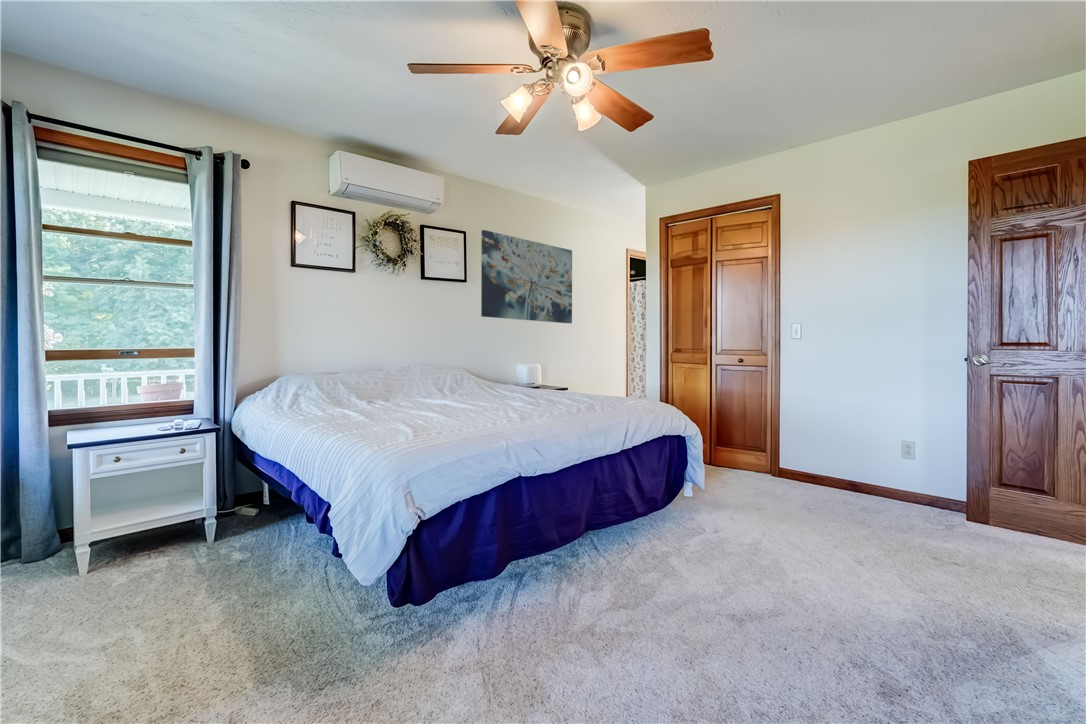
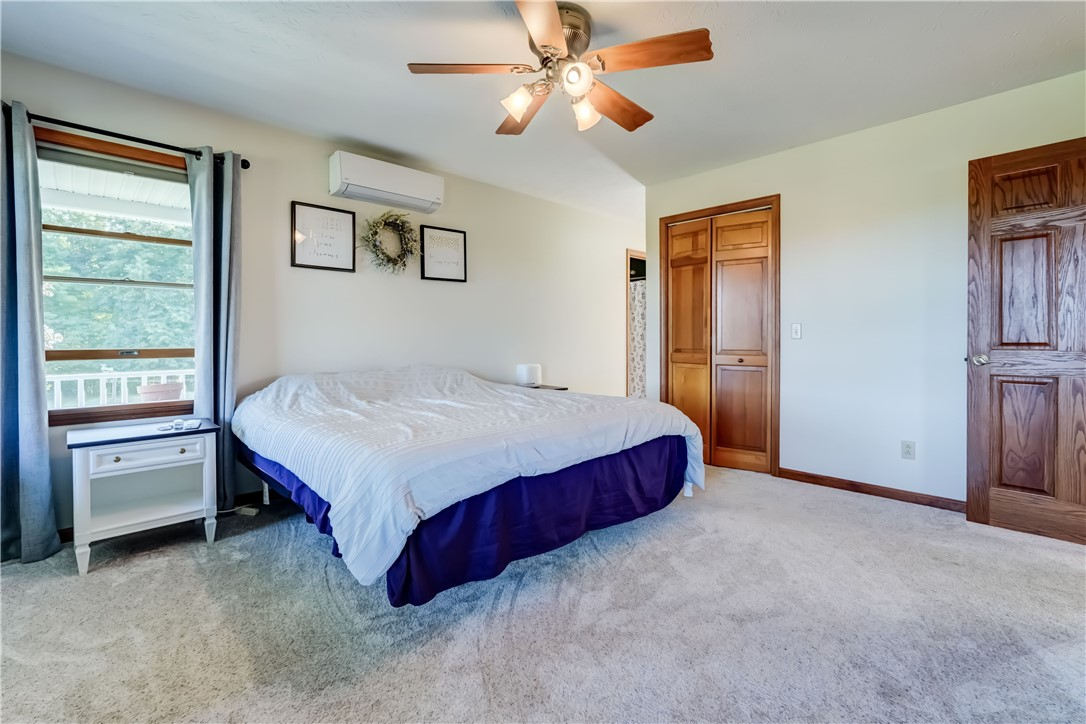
- wall art [480,229,573,324]
